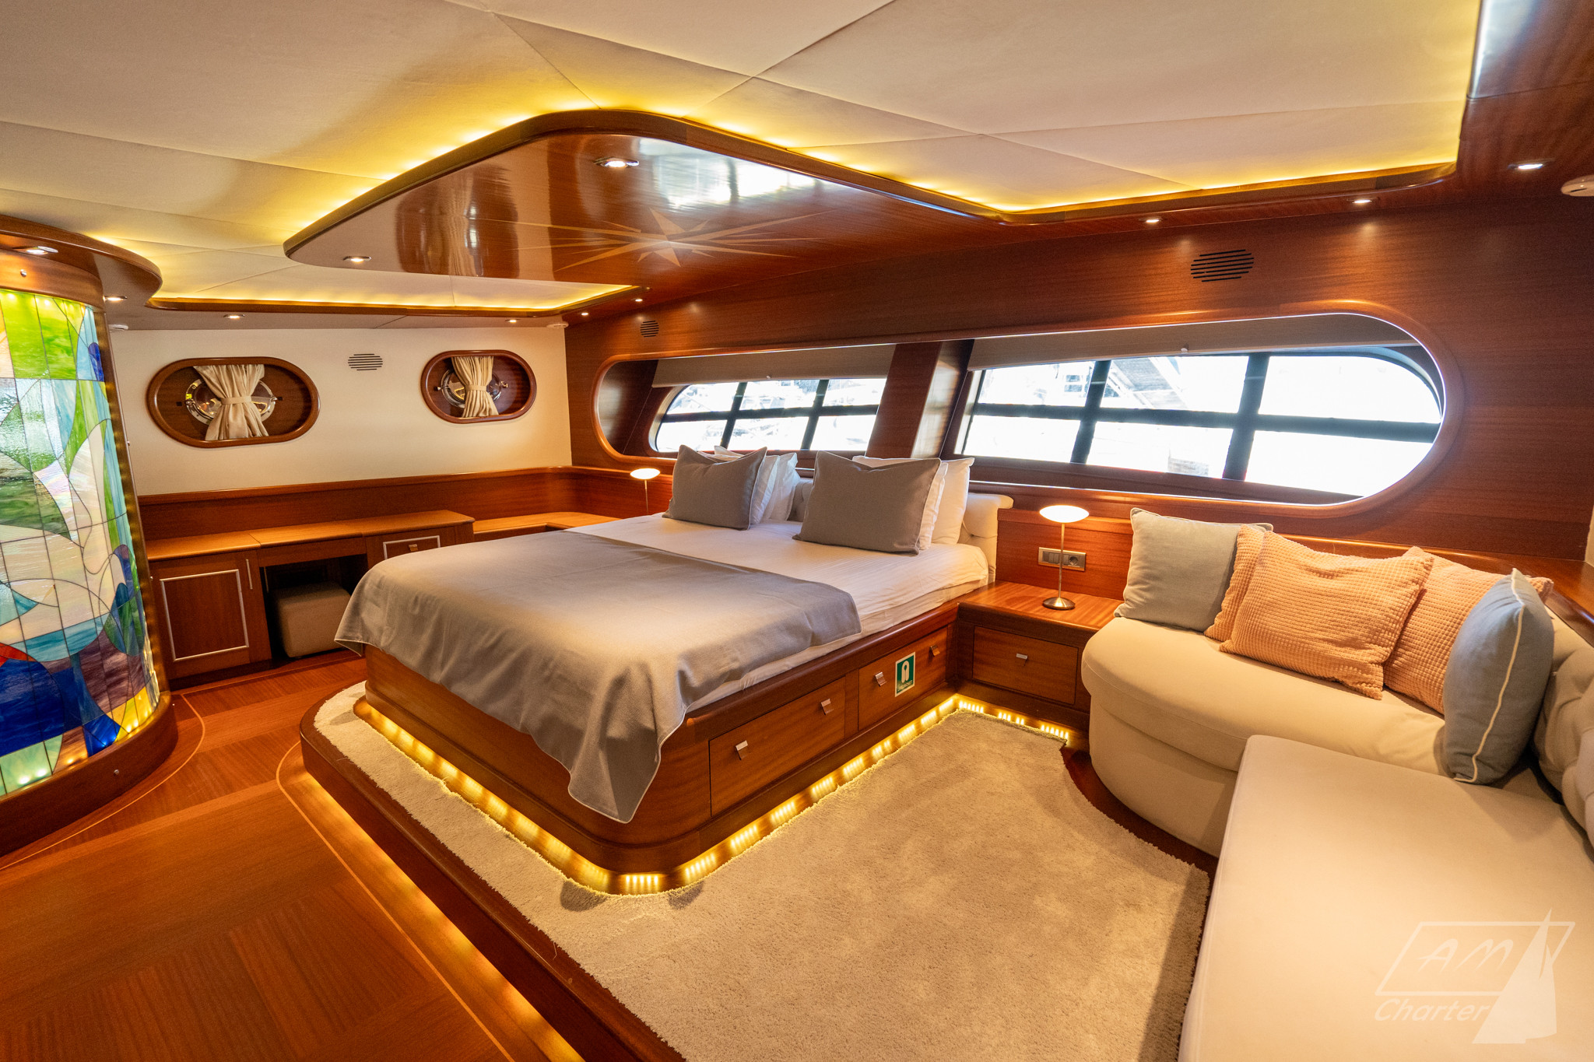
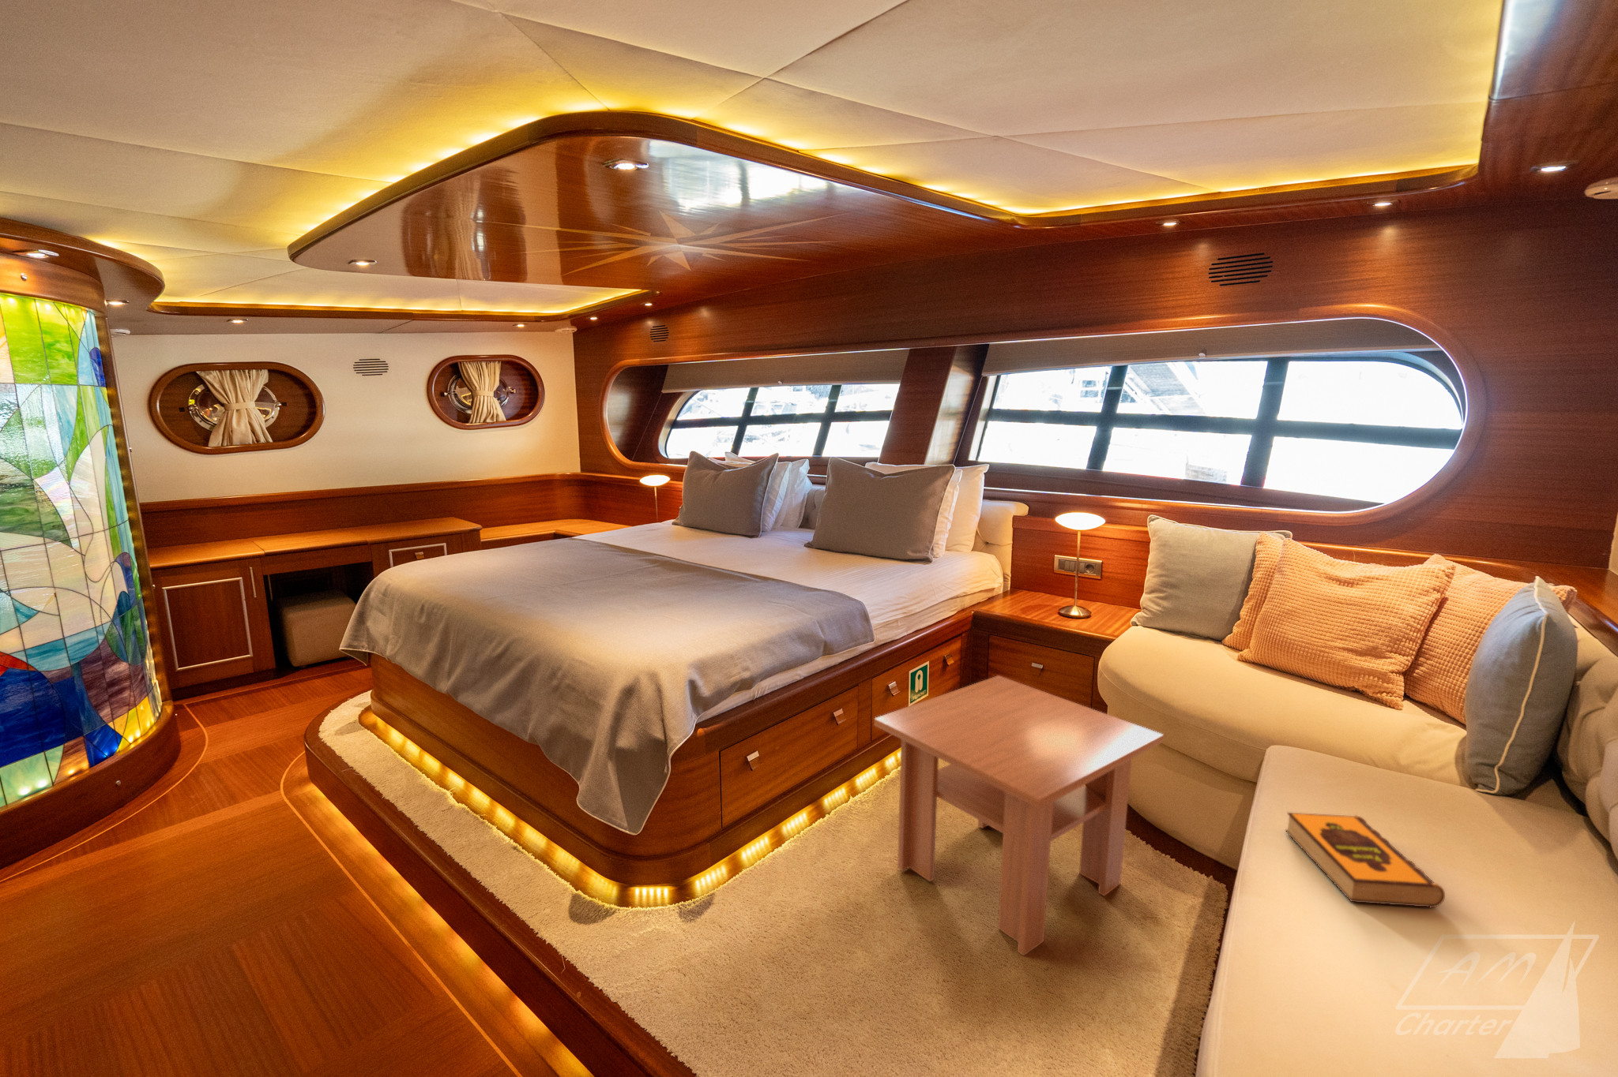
+ hardback book [1285,811,1446,909]
+ coffee table [873,674,1164,957]
